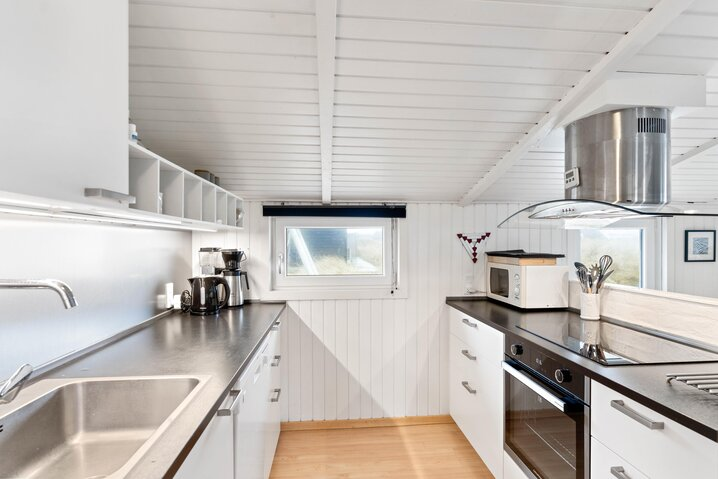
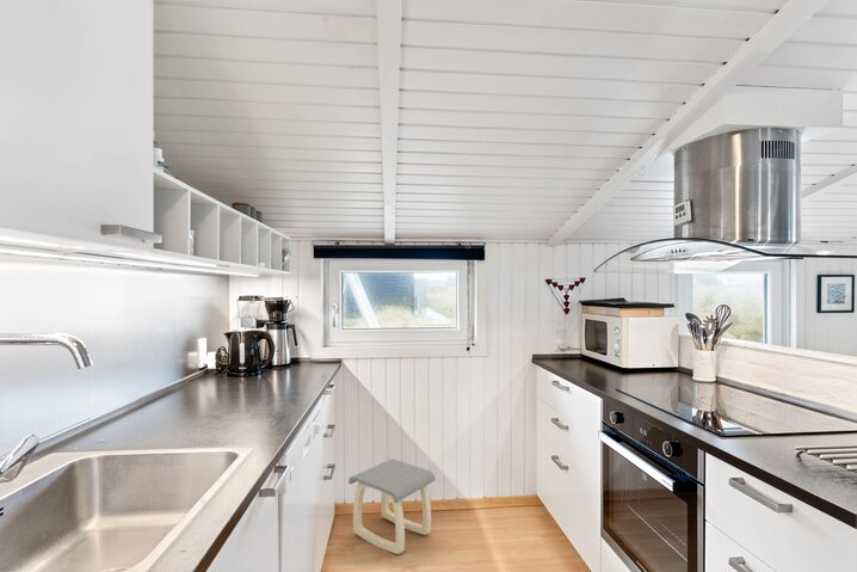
+ stool [347,457,437,555]
